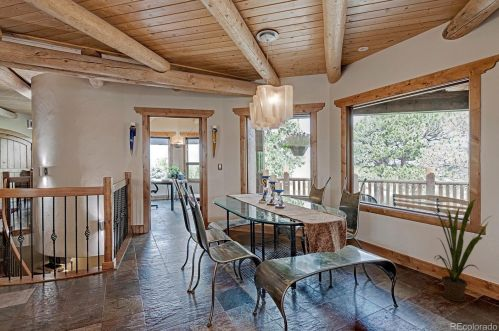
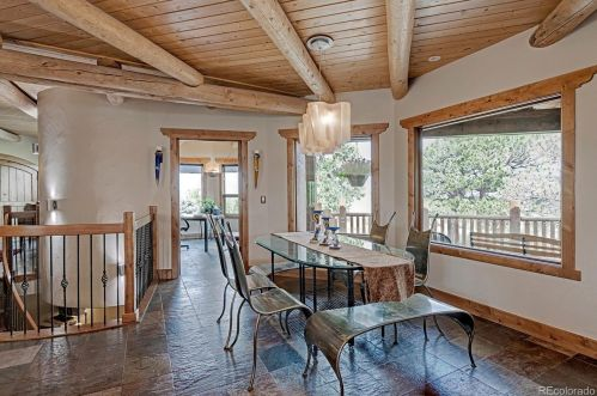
- house plant [431,198,492,303]
